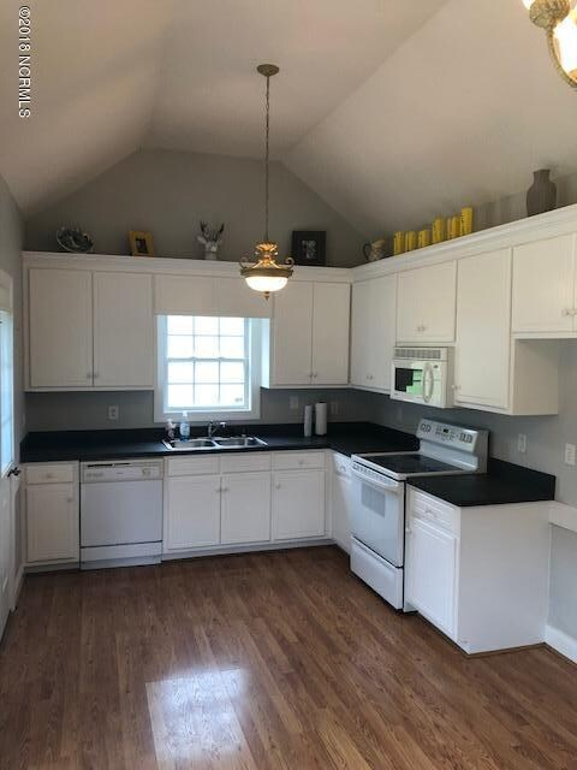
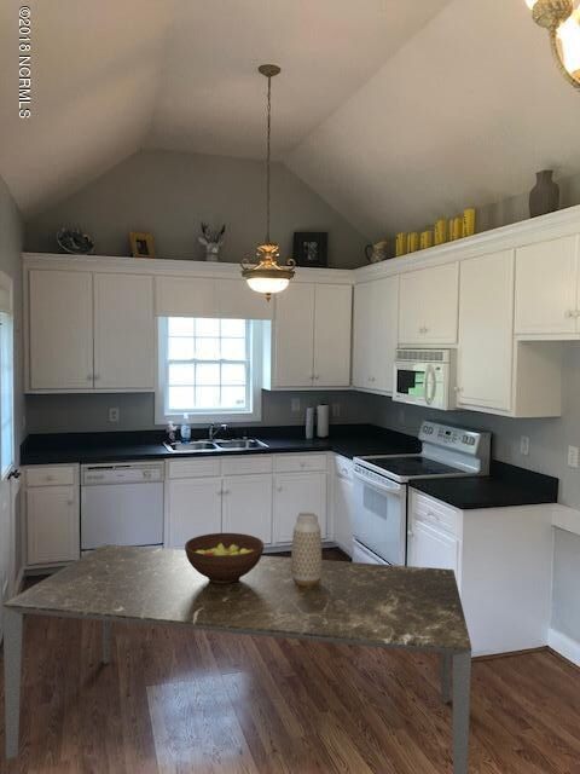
+ dining table [1,543,472,774]
+ fruit bowl [184,532,265,584]
+ vase [290,510,323,587]
